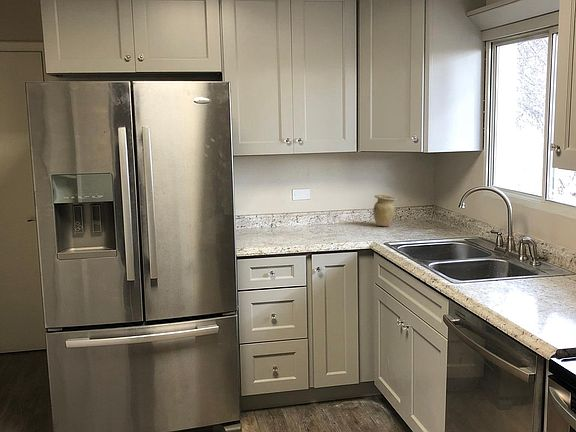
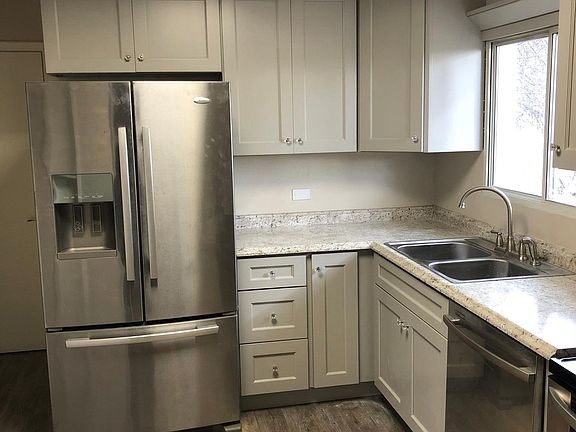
- vase [372,194,398,227]
